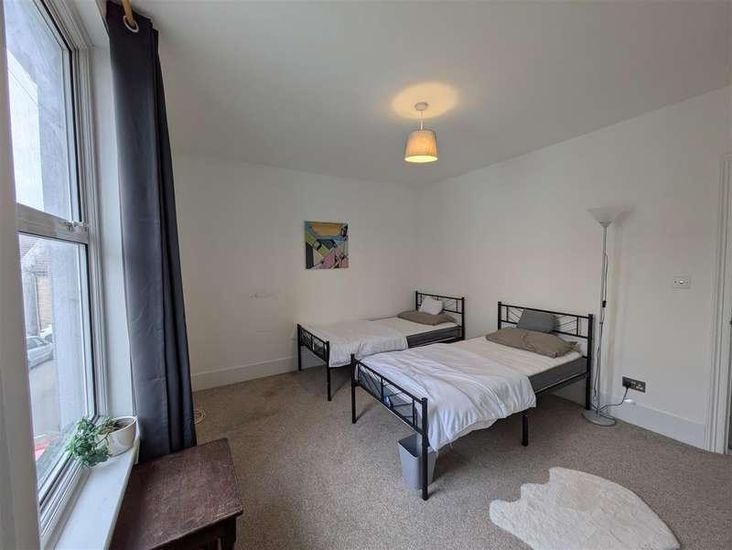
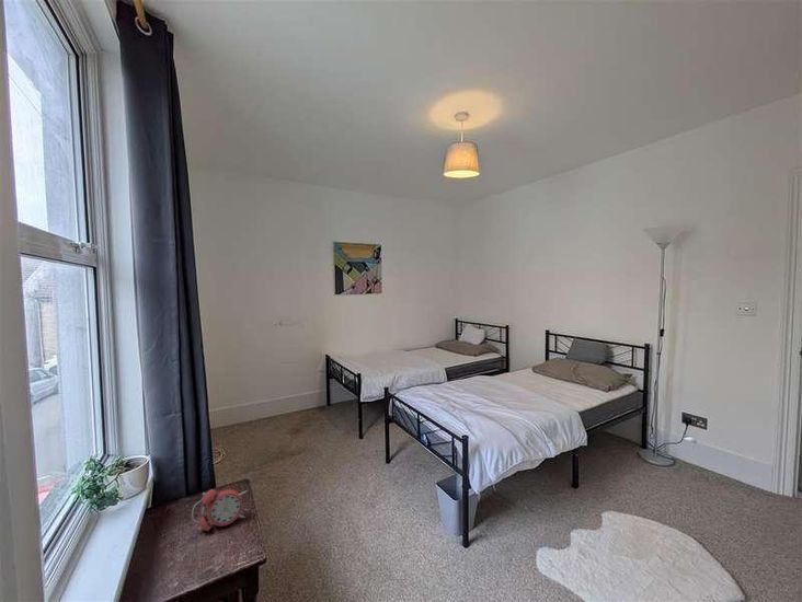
+ alarm clock [191,488,249,532]
